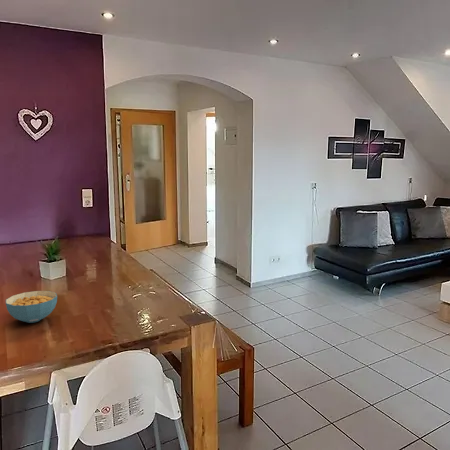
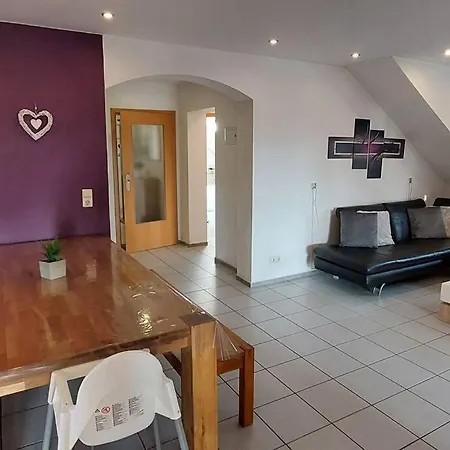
- cereal bowl [5,290,58,324]
